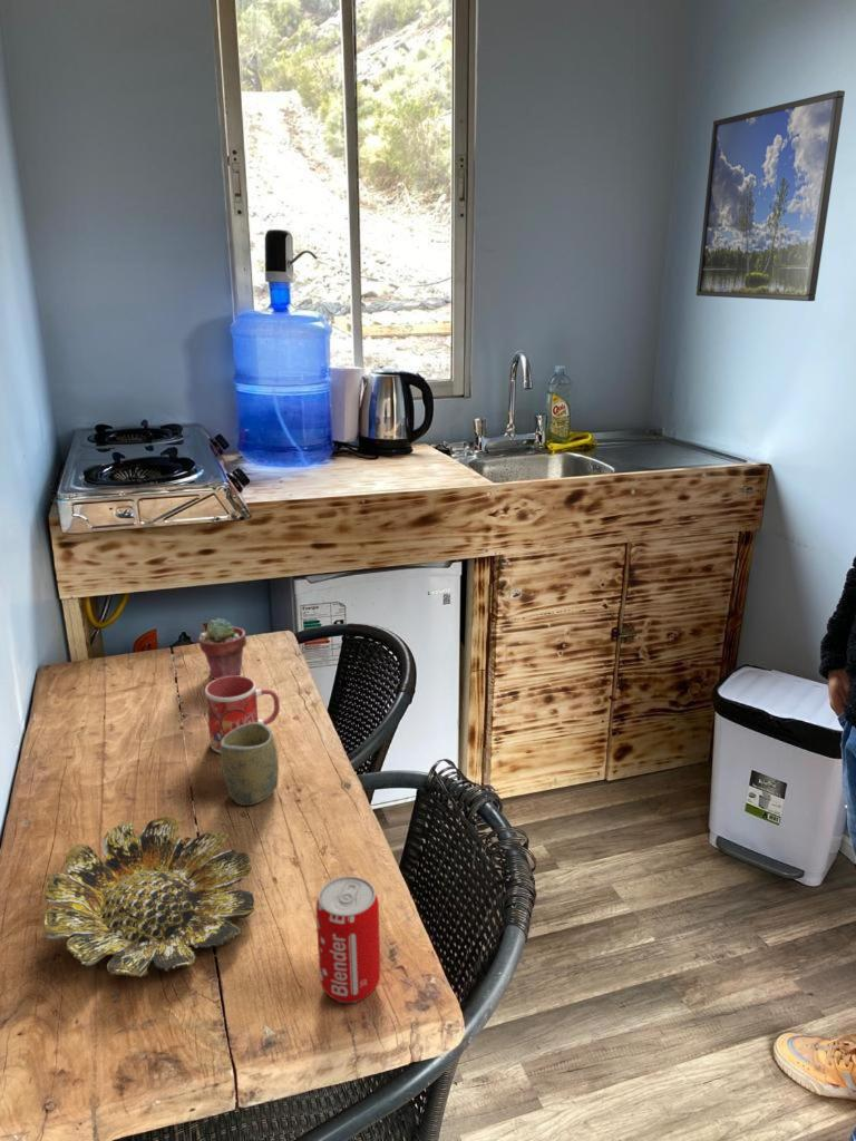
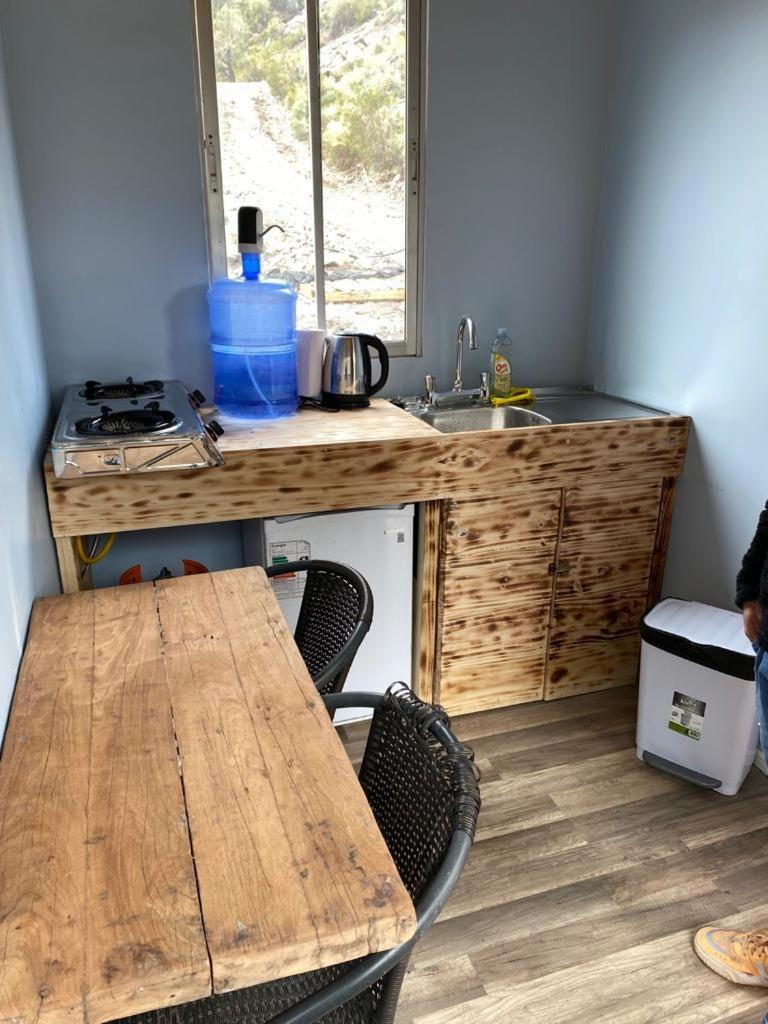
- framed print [696,89,846,302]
- bowl [43,816,255,978]
- potted succulent [197,617,247,680]
- cup [220,722,280,807]
- mug [204,675,281,754]
- beverage can [315,875,381,1004]
